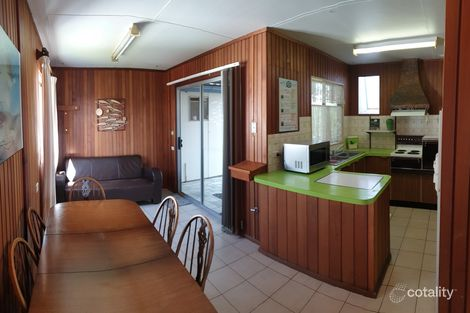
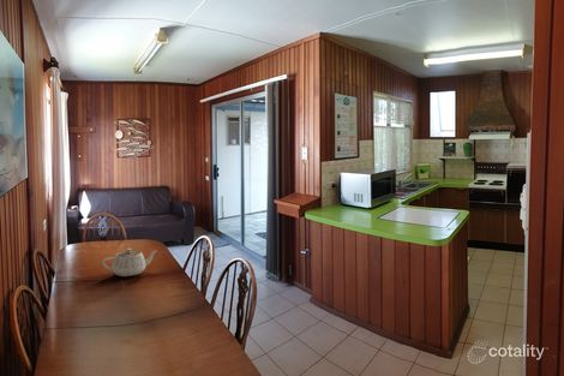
+ teapot [101,247,157,277]
